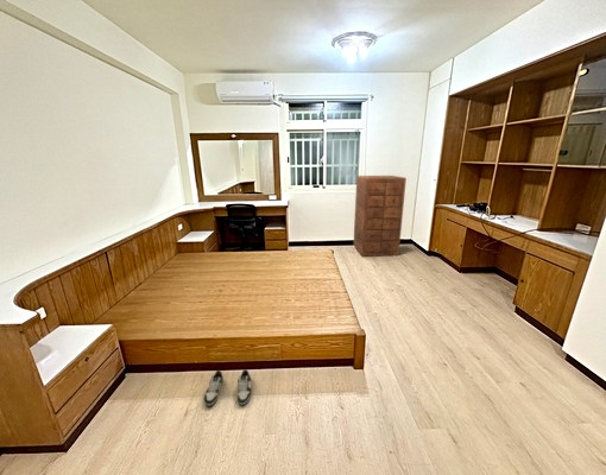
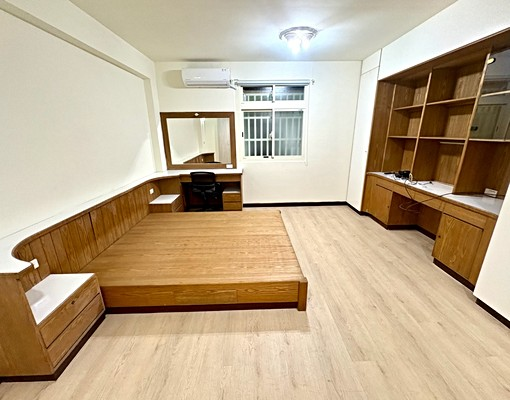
- dresser [353,175,408,258]
- shoe [202,368,252,407]
